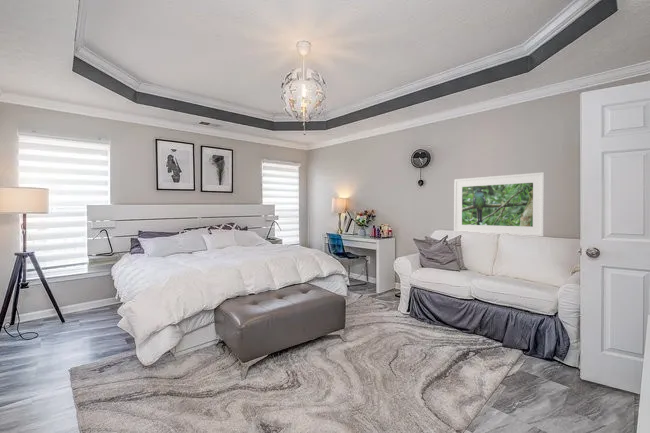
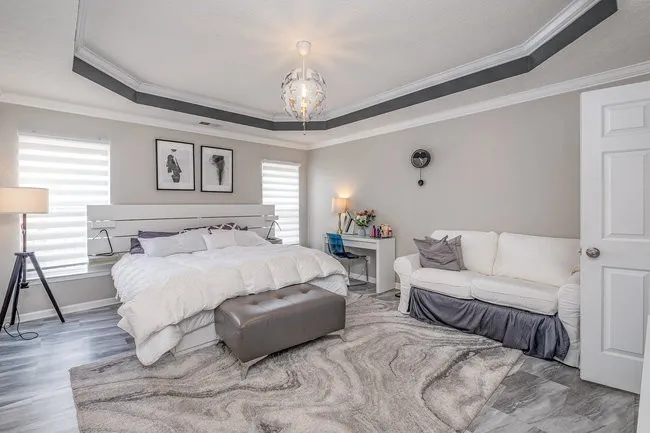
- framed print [453,171,545,237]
